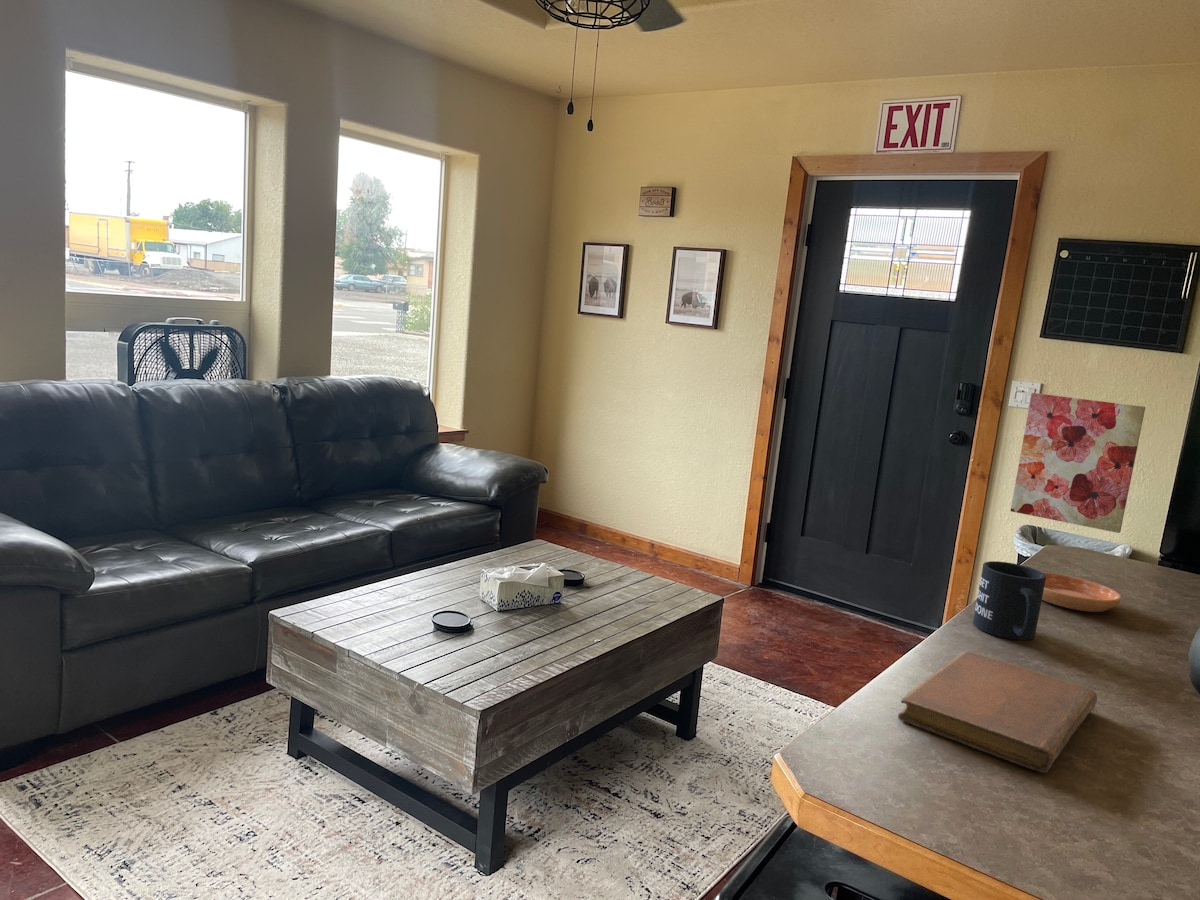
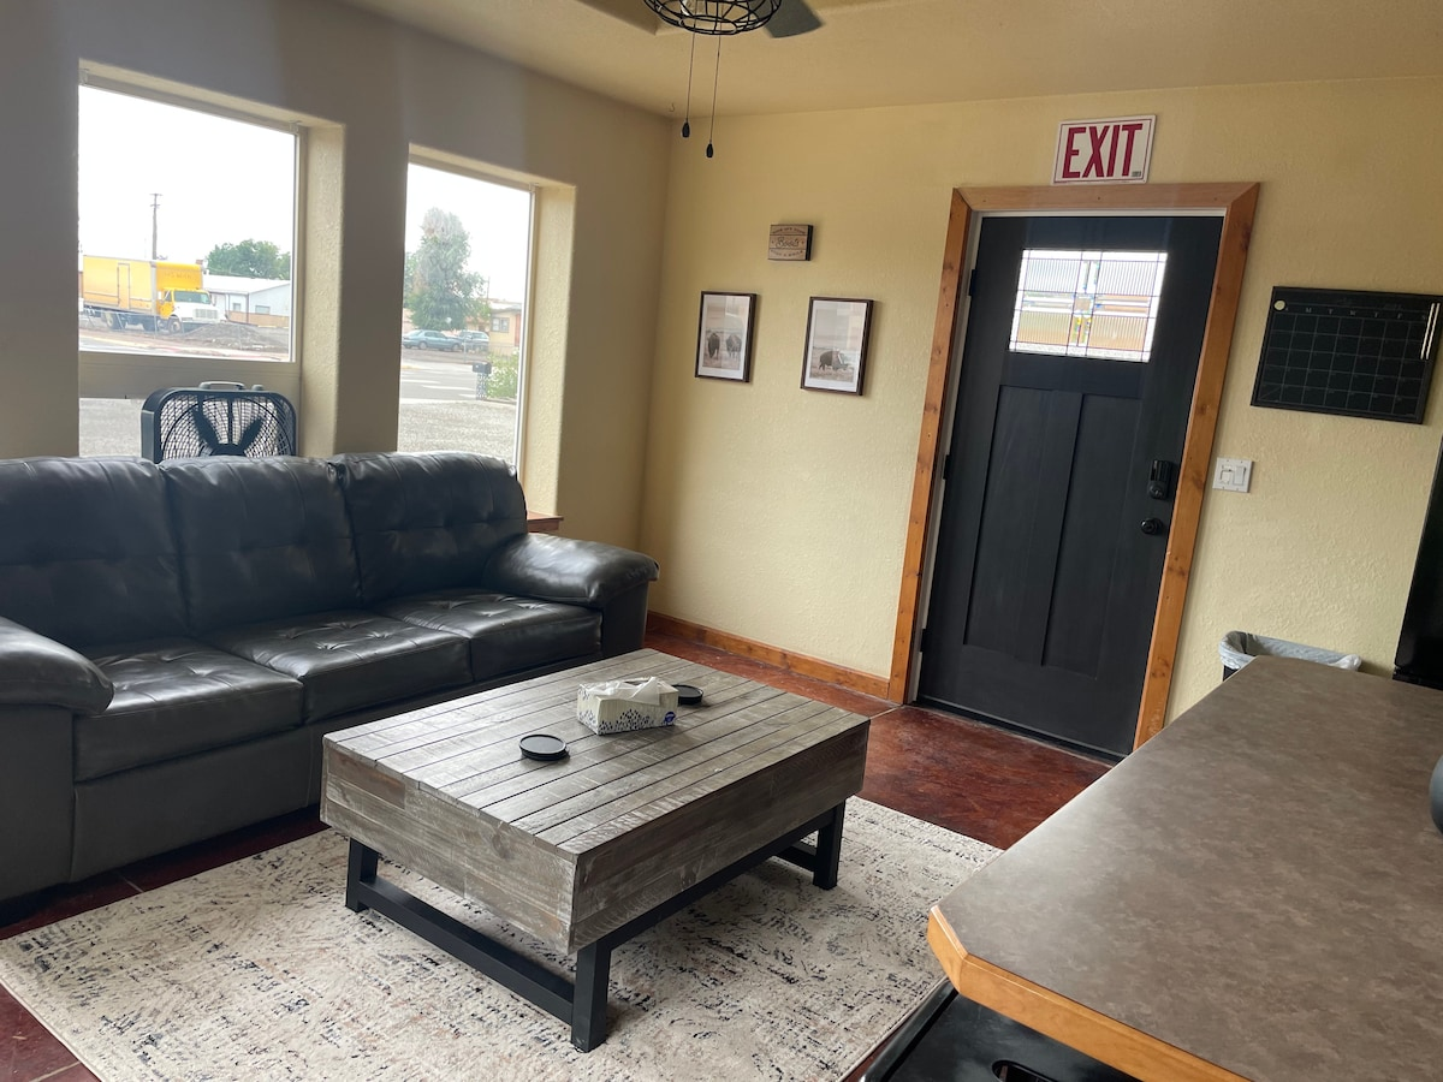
- notebook [897,650,1098,774]
- saucer [1042,571,1122,613]
- wall art [1009,392,1146,534]
- mug [972,560,1046,641]
